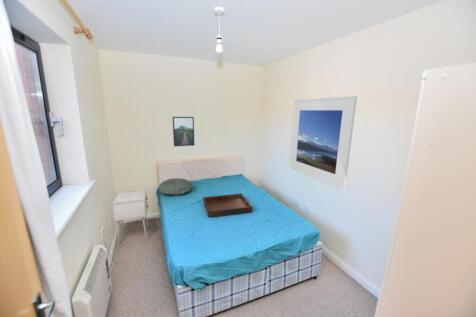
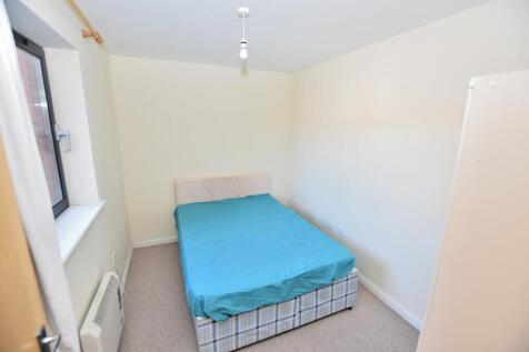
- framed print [172,116,195,147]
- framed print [289,95,358,191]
- serving tray [202,193,253,218]
- pillow [158,177,192,196]
- nightstand [111,189,149,246]
